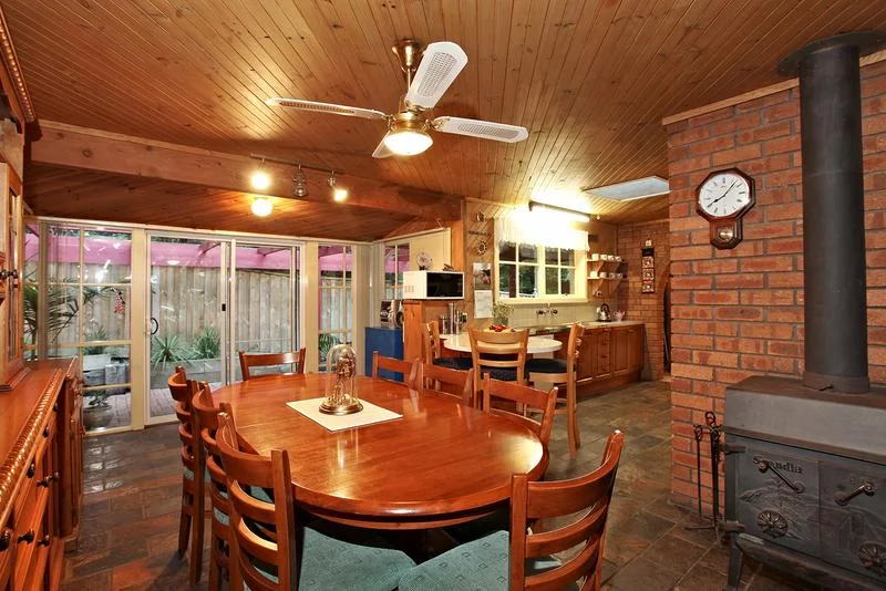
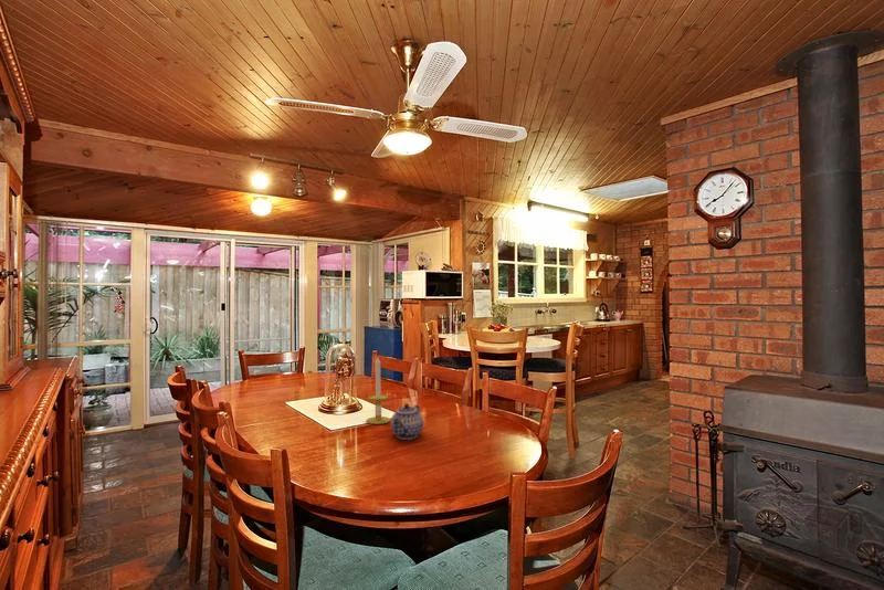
+ candle [366,356,391,425]
+ teapot [390,402,424,441]
